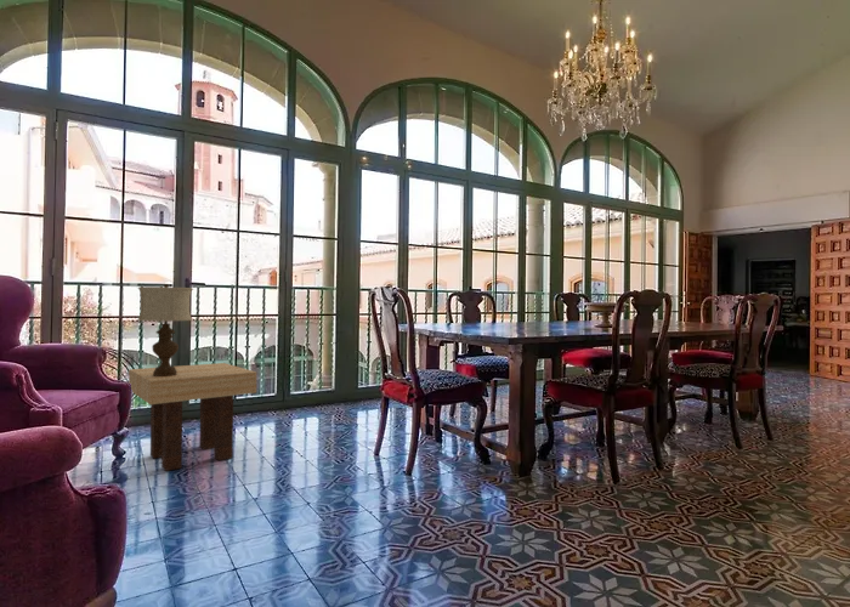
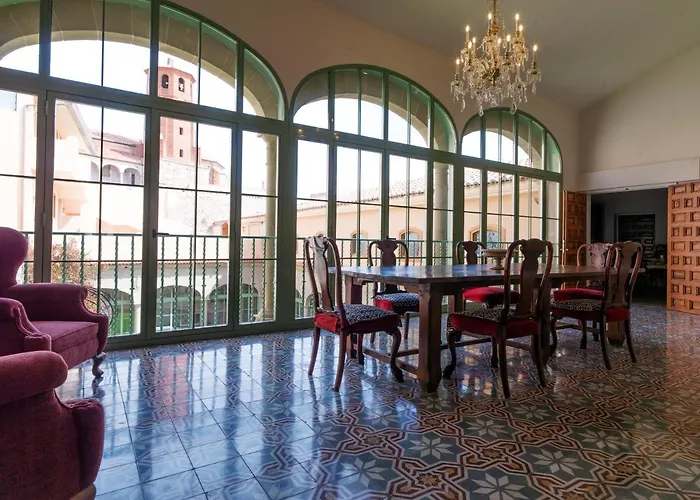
- side table [127,362,257,472]
- table lamp [136,283,194,376]
